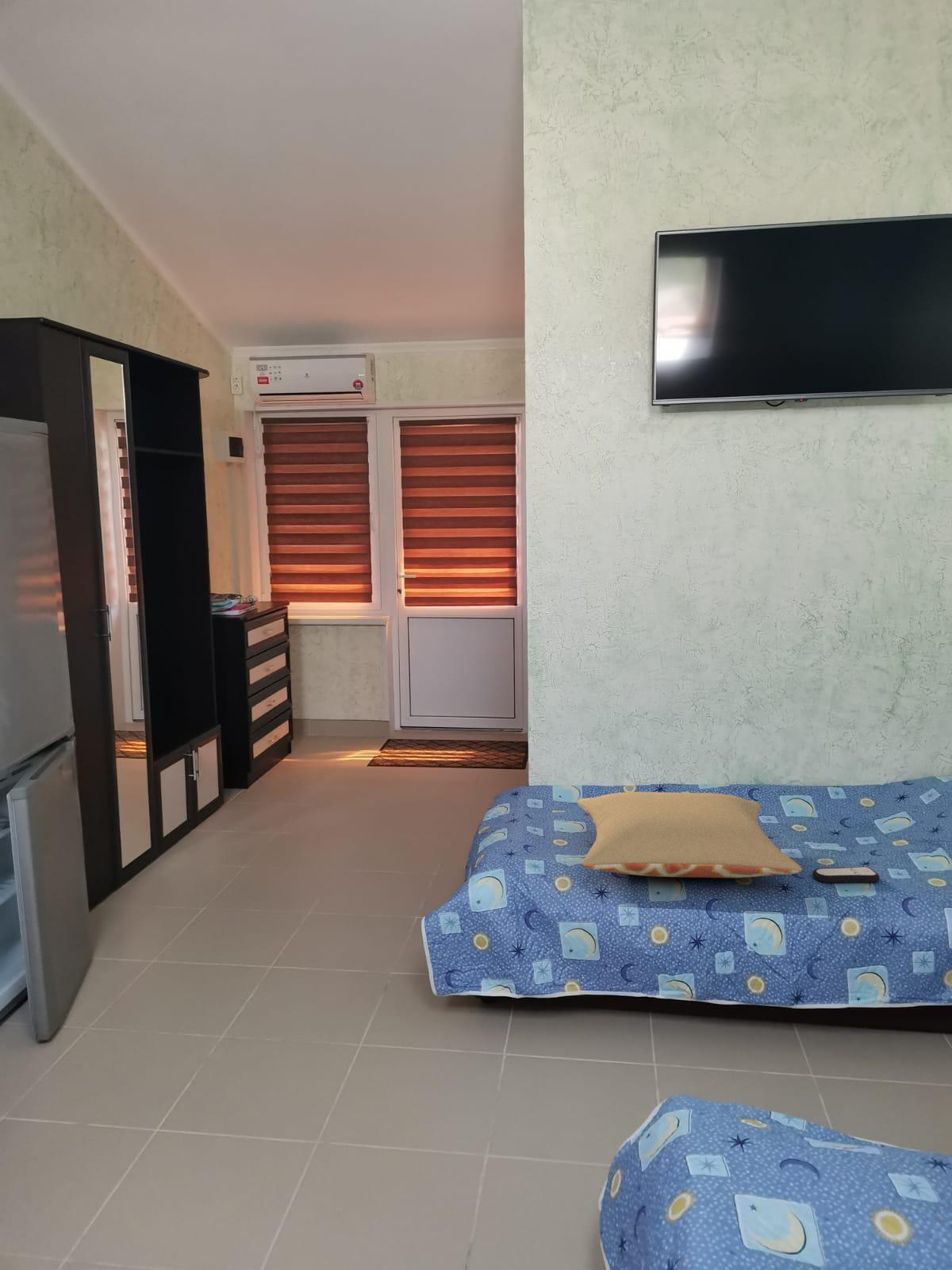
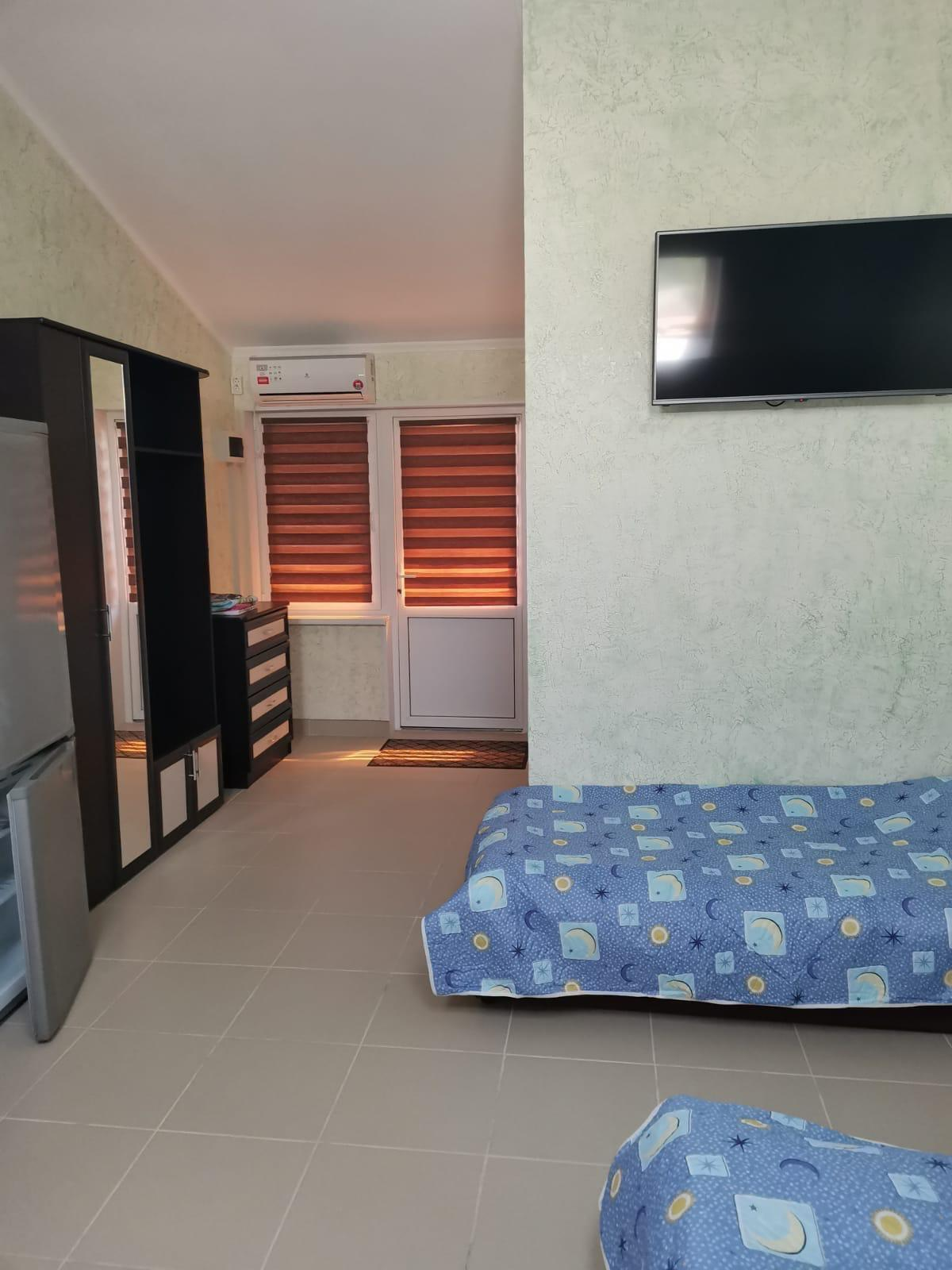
- pillow [577,791,803,879]
- remote control [812,866,881,883]
